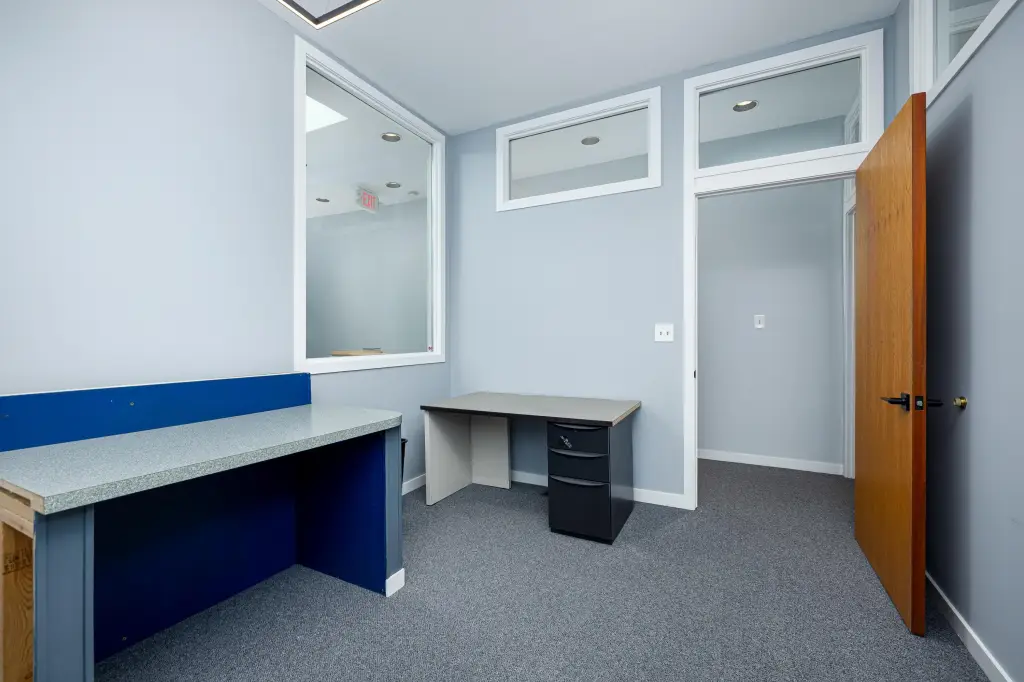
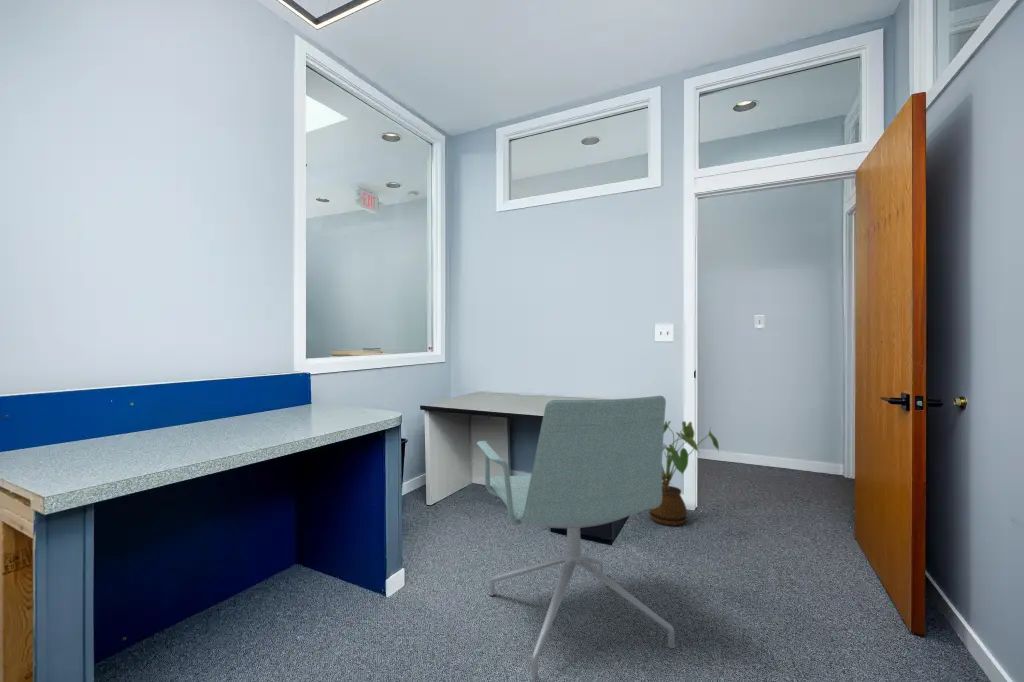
+ office chair [476,395,676,682]
+ house plant [648,420,720,526]
